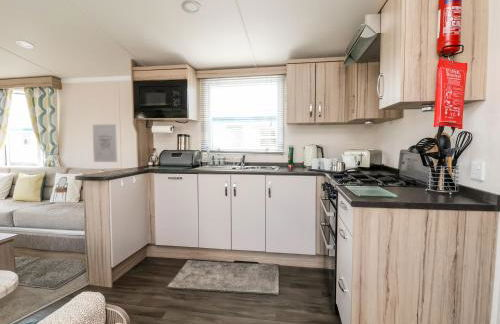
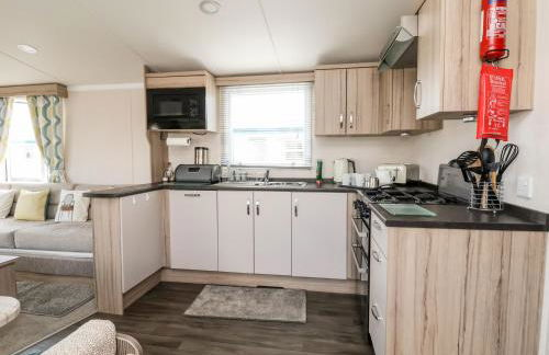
- wall art [92,123,119,163]
